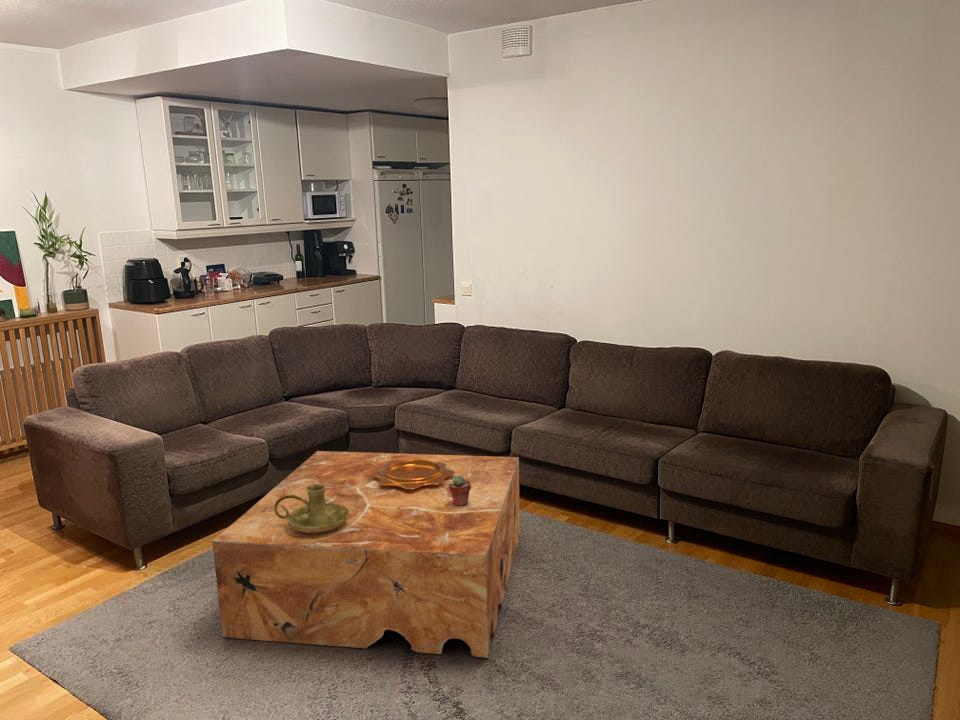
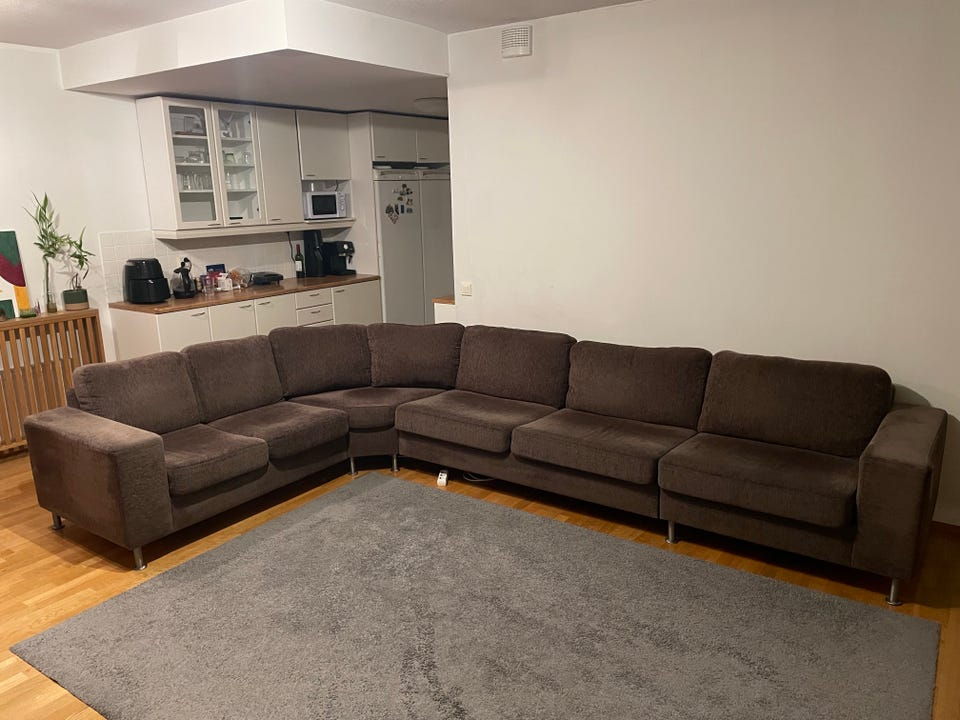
- potted succulent [449,475,471,506]
- candle holder [274,484,349,533]
- decorative bowl [373,459,455,489]
- coffee table [212,450,521,659]
